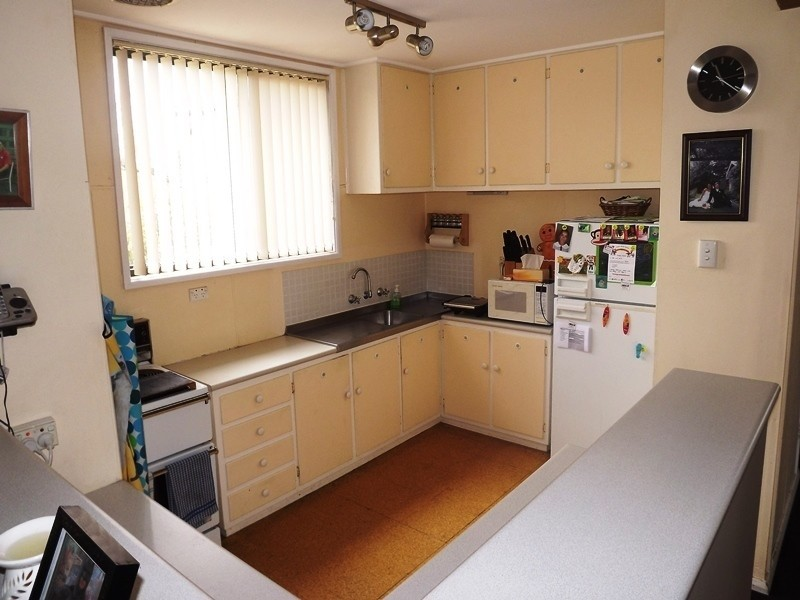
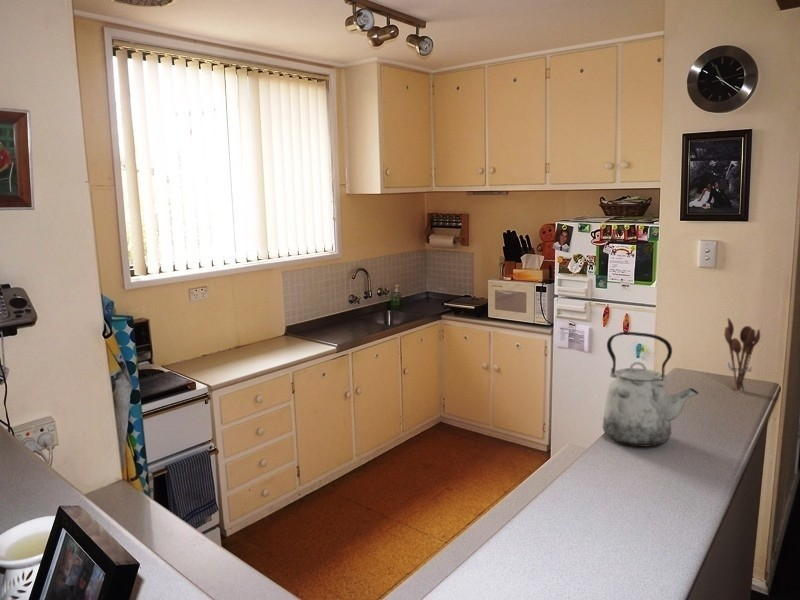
+ kettle [602,331,700,448]
+ utensil holder [723,317,761,392]
